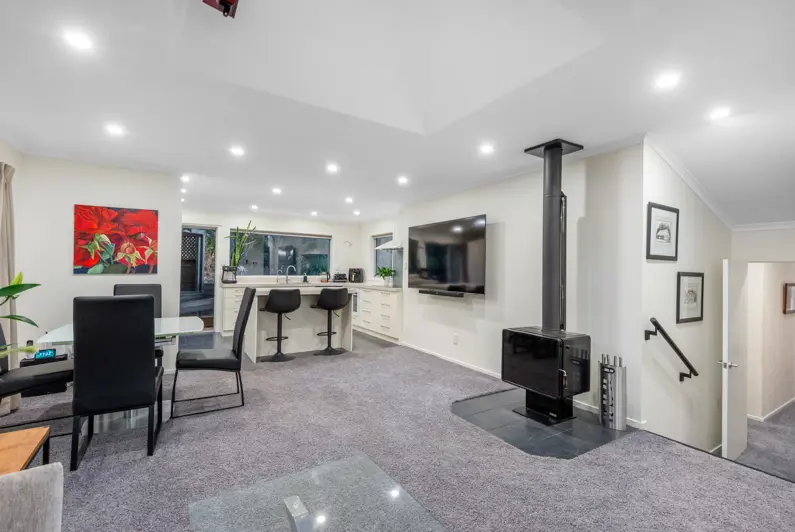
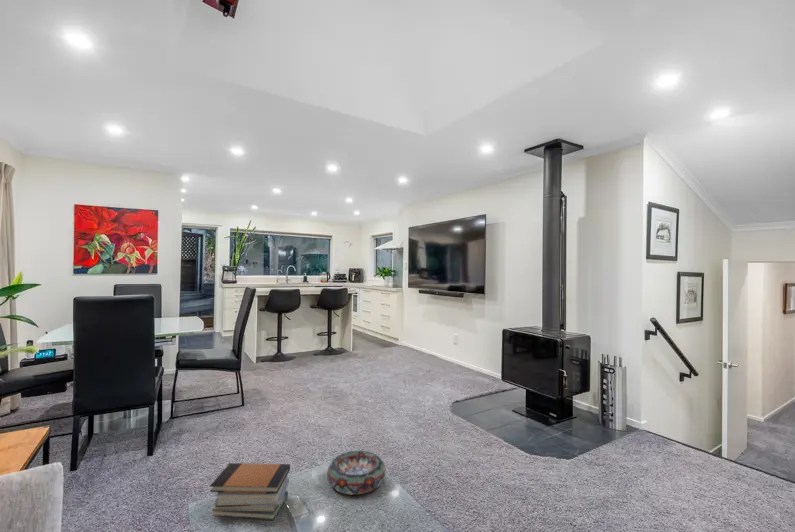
+ decorative bowl [326,450,387,496]
+ book stack [209,462,291,521]
